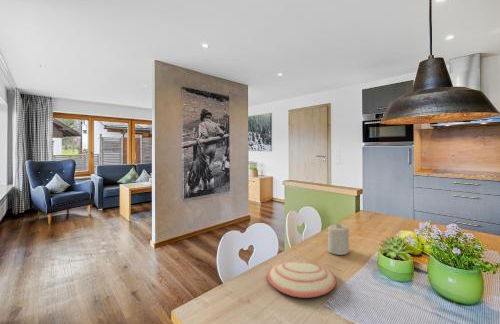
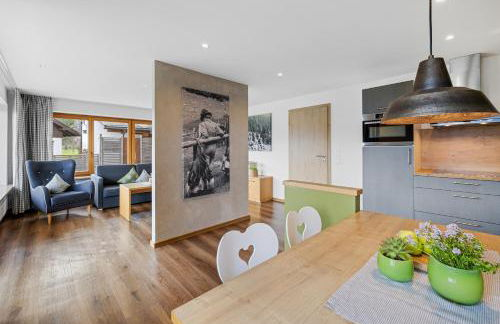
- plate [266,261,337,299]
- candle [327,222,350,256]
